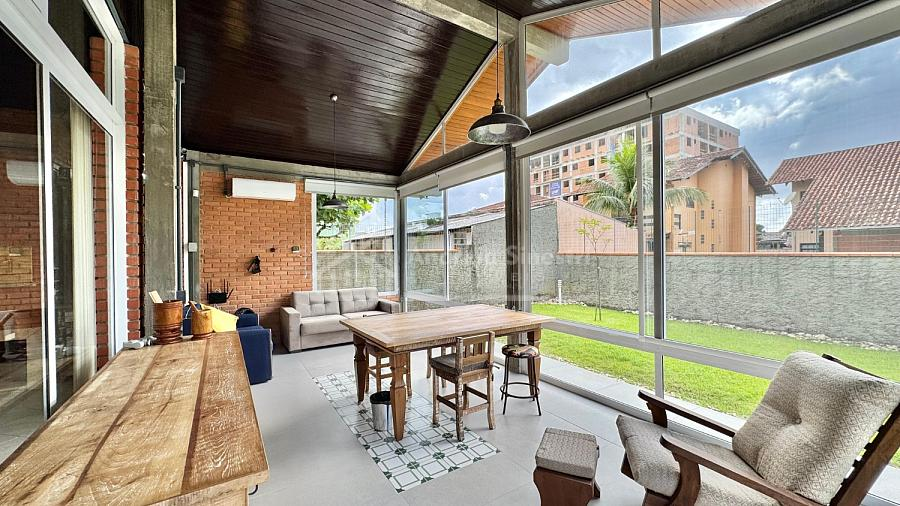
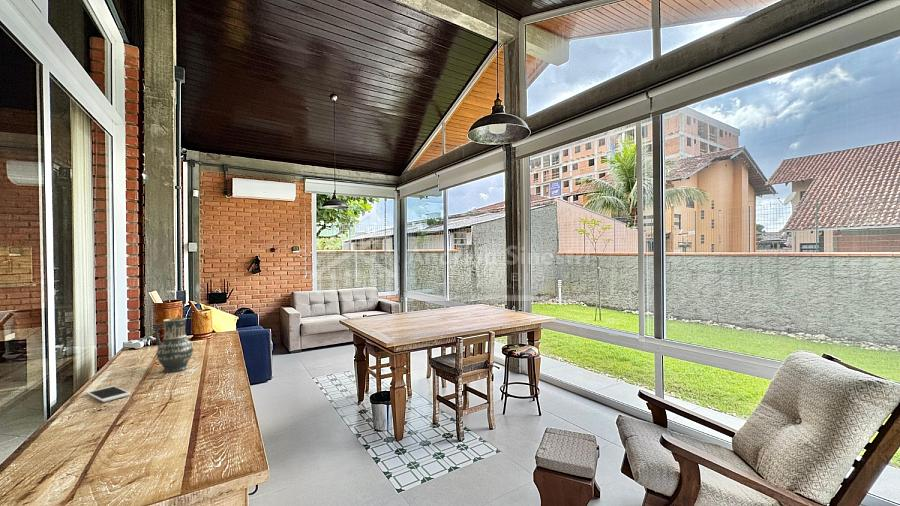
+ cell phone [85,385,132,403]
+ vase [154,317,194,373]
